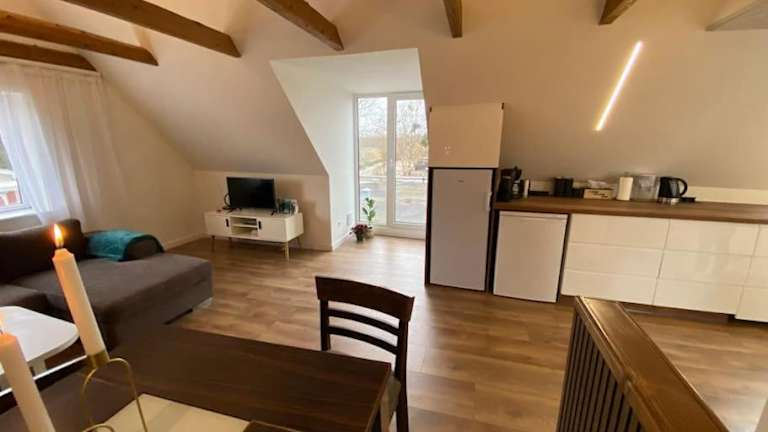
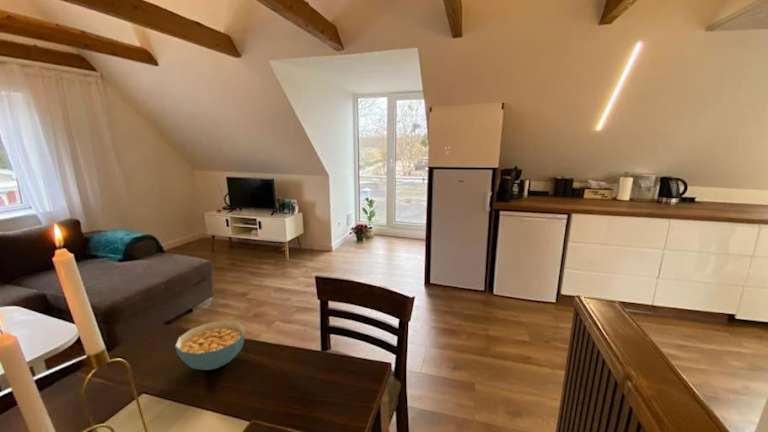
+ cereal bowl [174,320,246,371]
